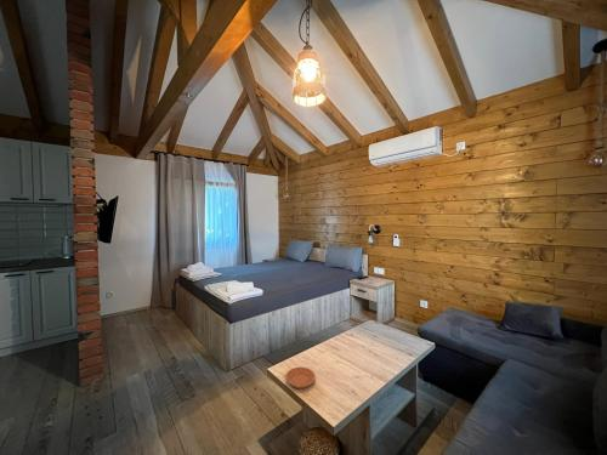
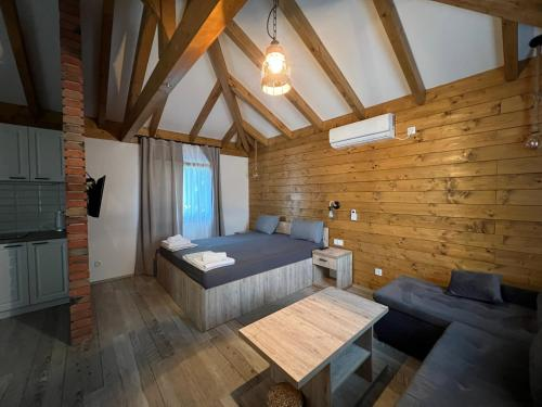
- saucer [284,366,317,389]
